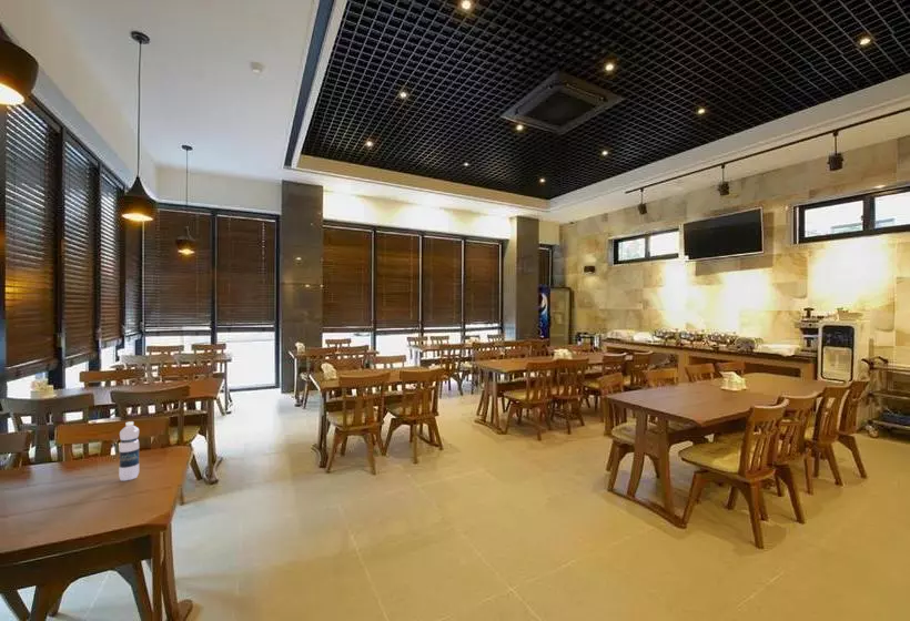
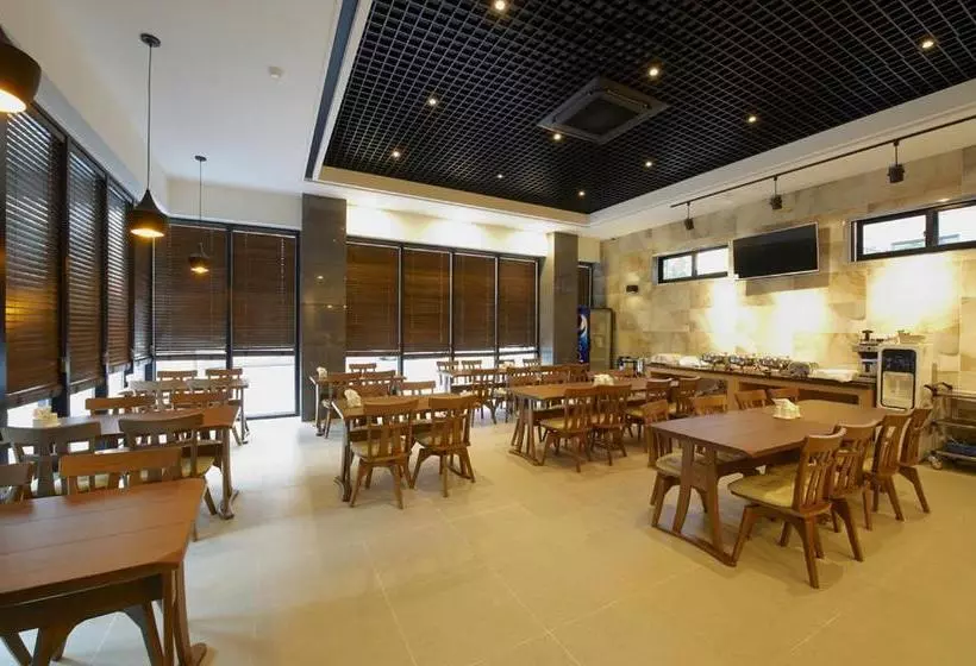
- water bottle [118,420,140,481]
